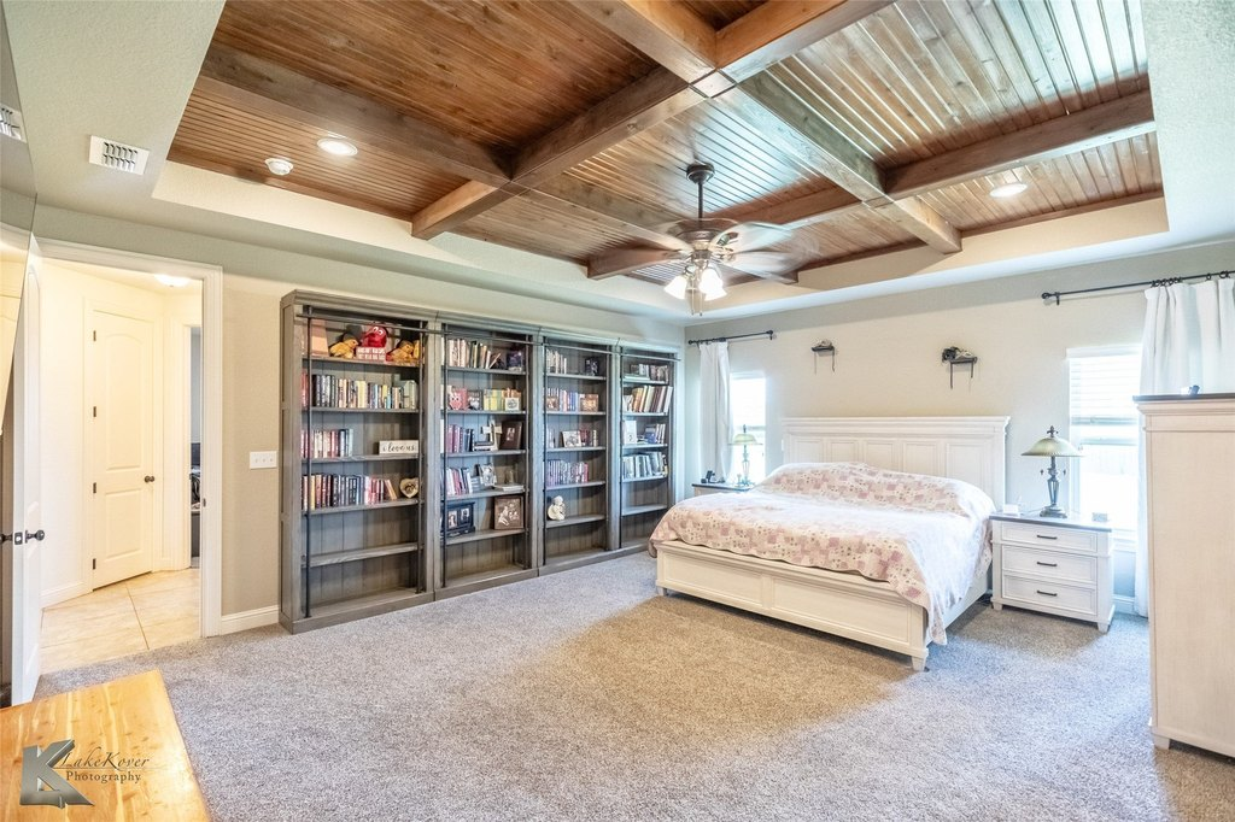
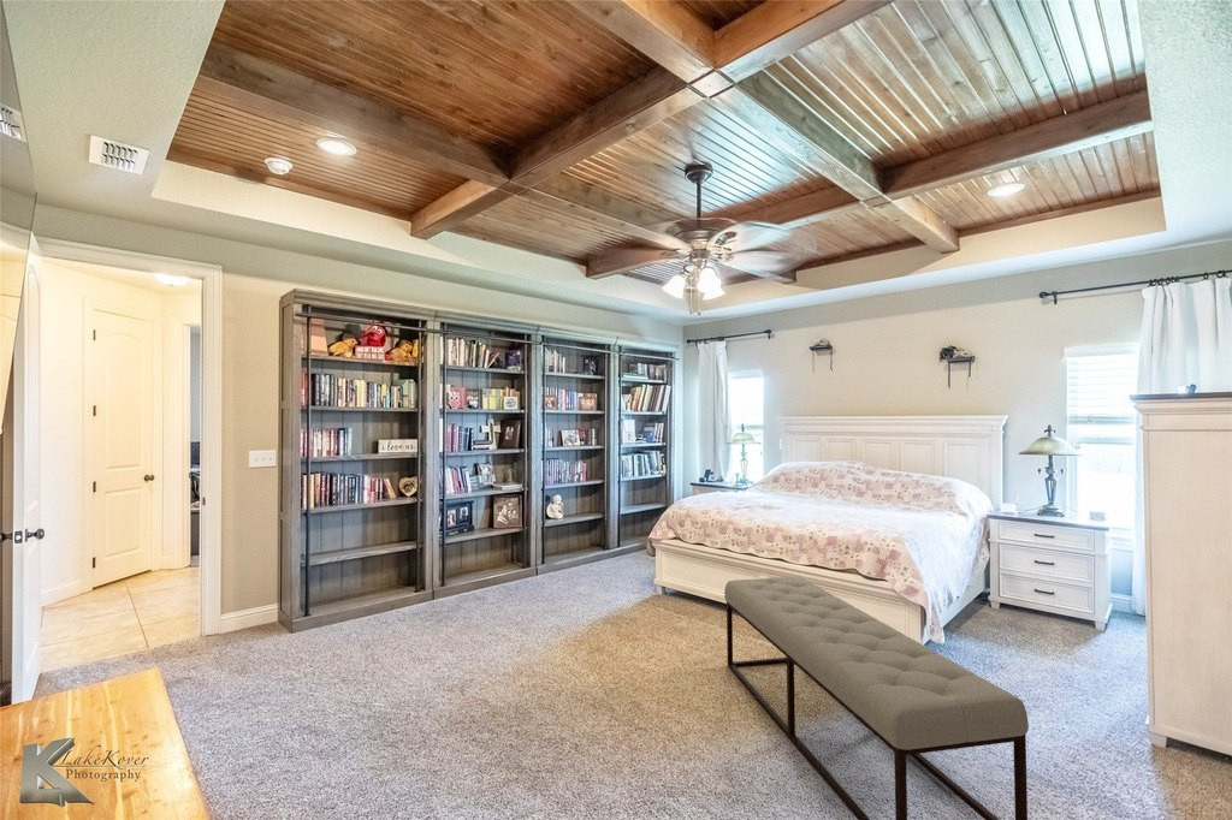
+ bench [723,576,1030,820]
